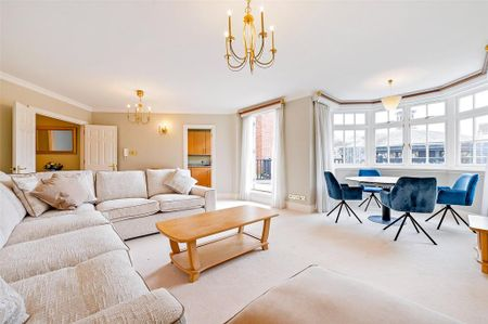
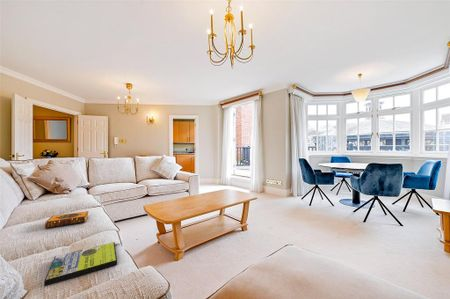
+ hardback book [44,210,89,229]
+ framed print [43,241,118,287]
